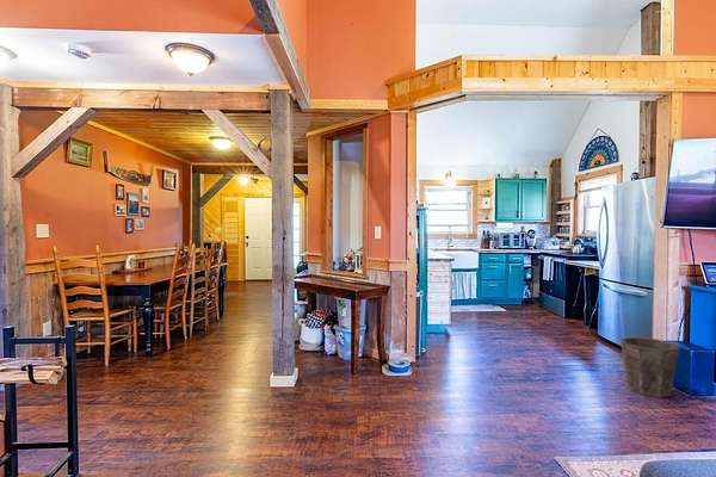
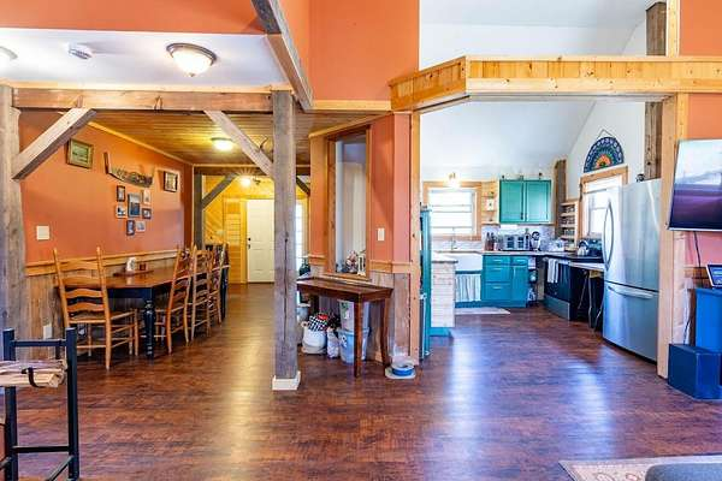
- waste bin [619,335,680,398]
